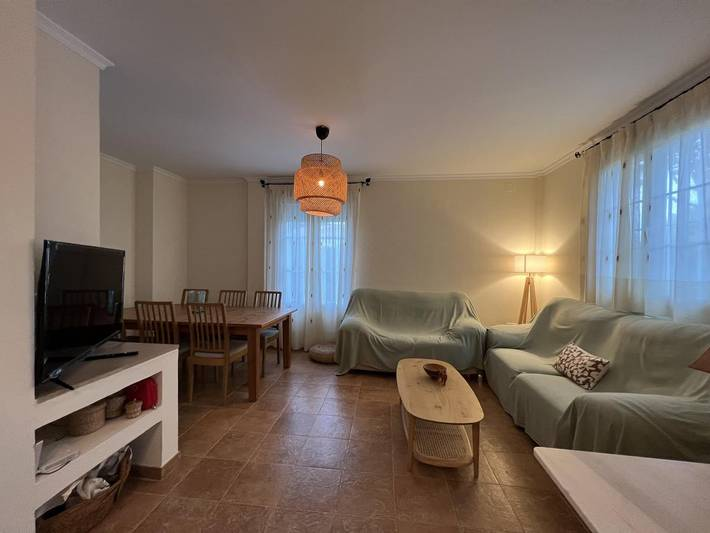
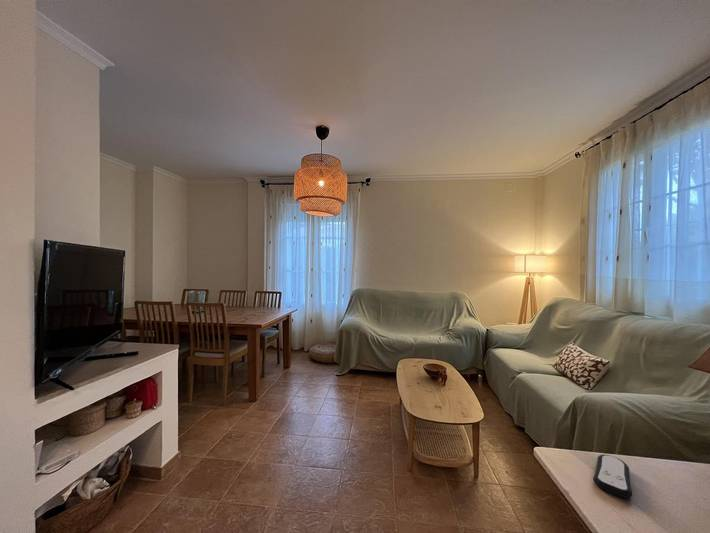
+ remote control [592,453,633,499]
